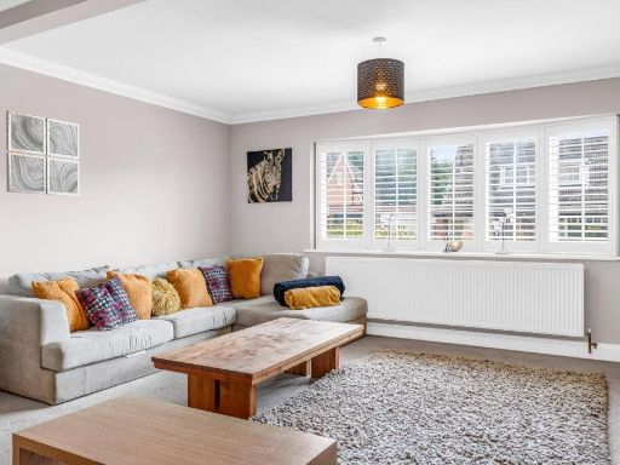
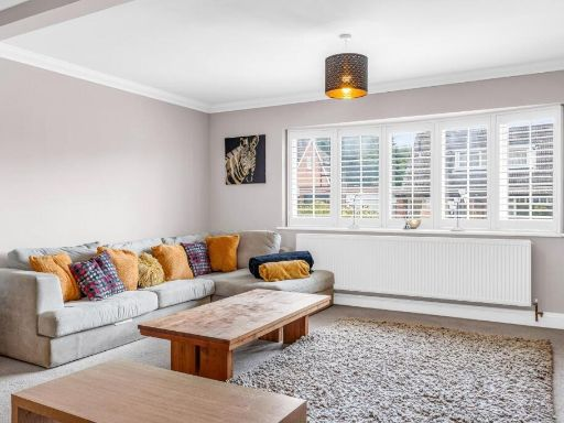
- wall art [5,109,81,197]
